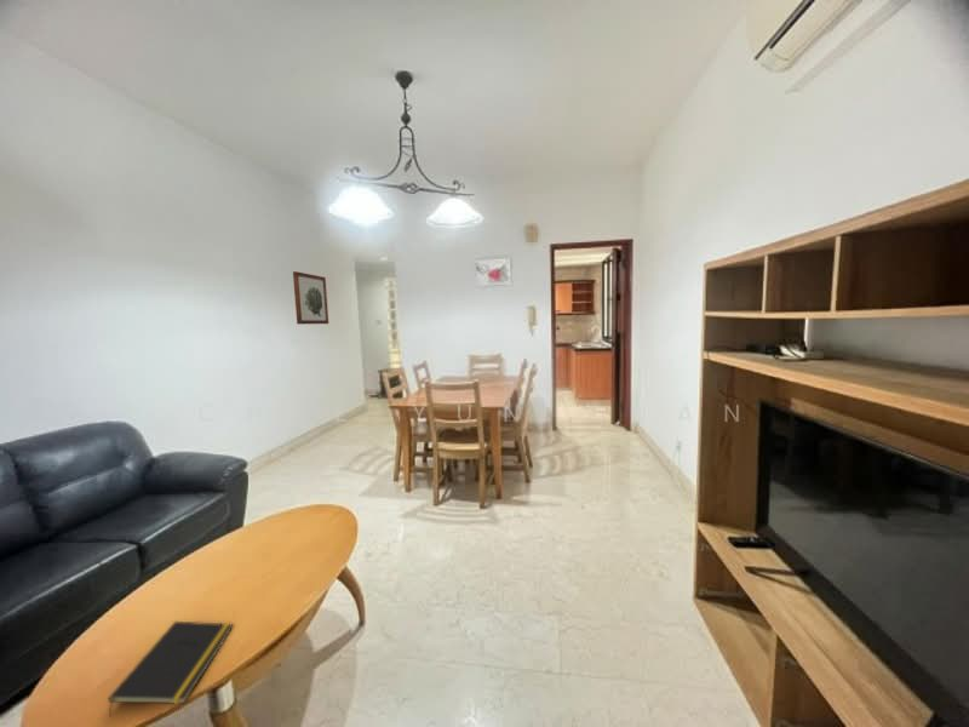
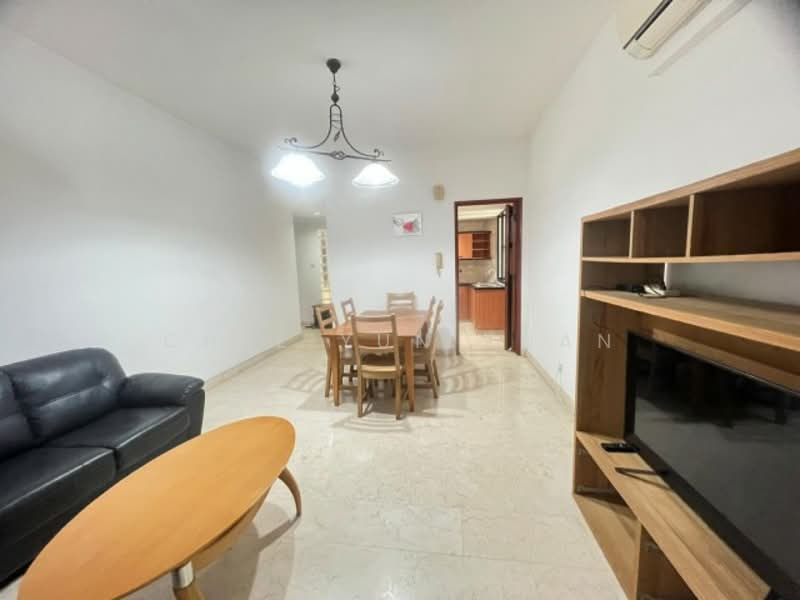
- wall art [292,270,329,325]
- notepad [107,620,235,719]
